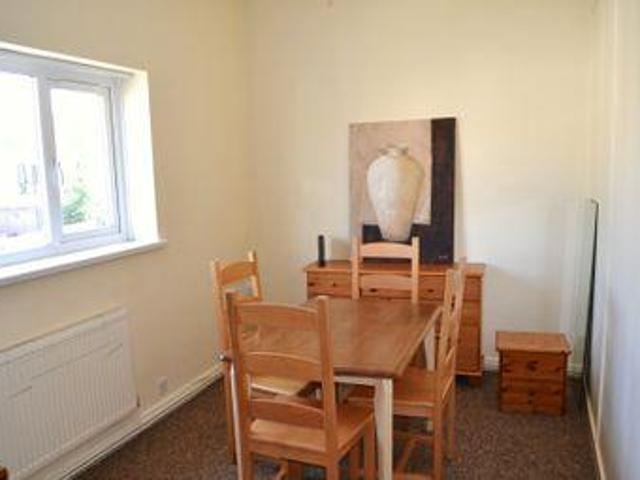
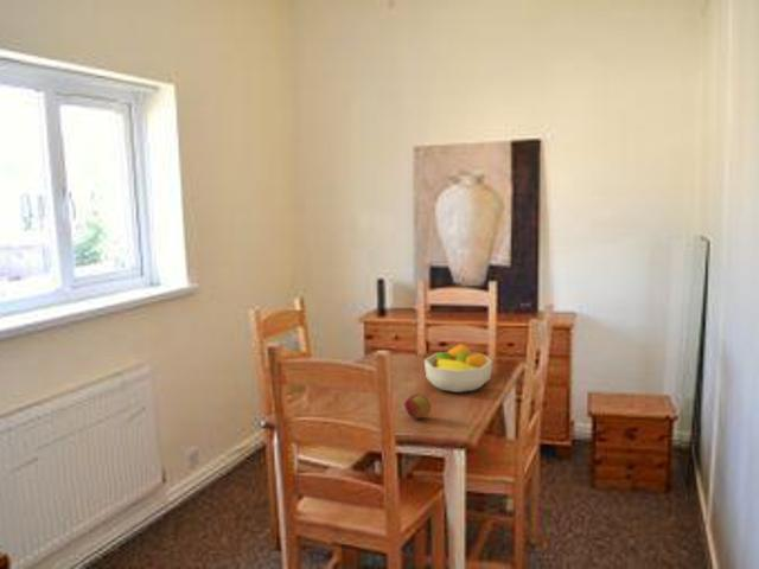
+ apple [404,392,432,420]
+ fruit bowl [423,343,493,394]
